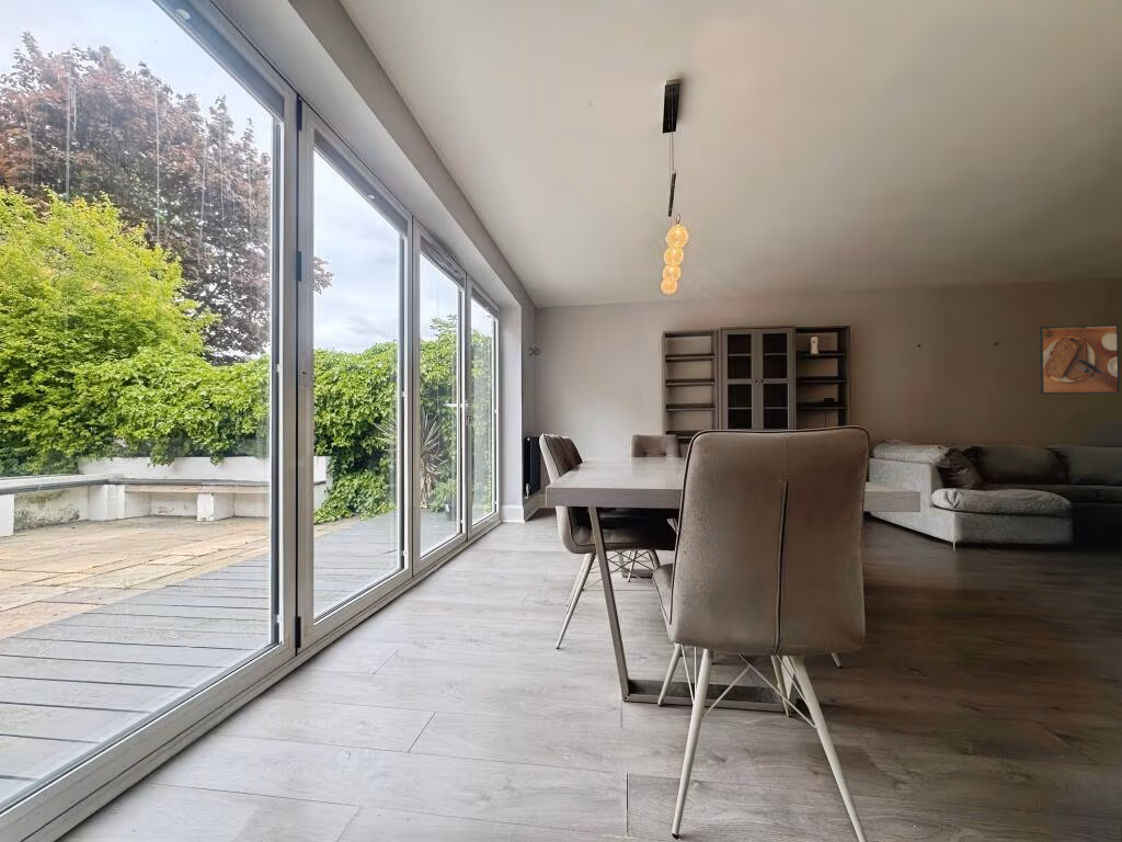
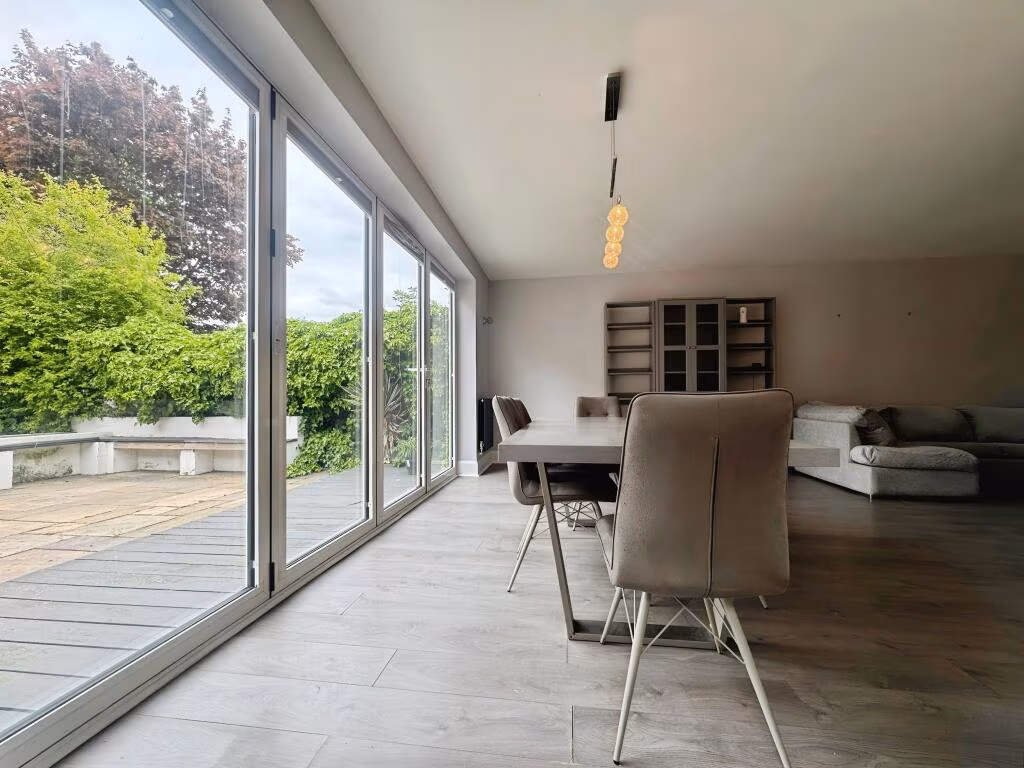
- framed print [1039,323,1121,395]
